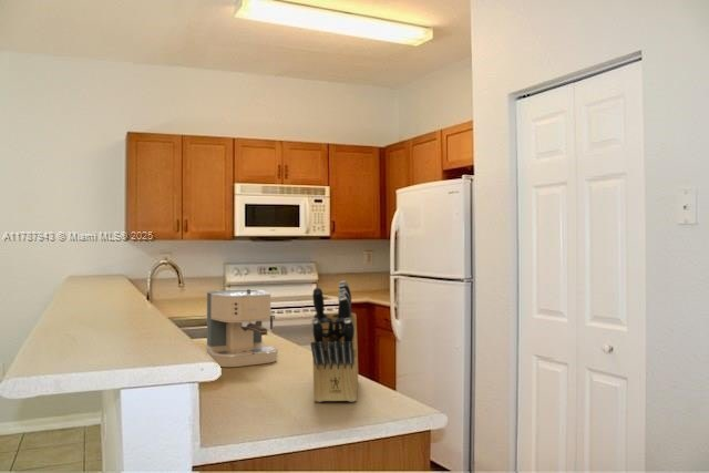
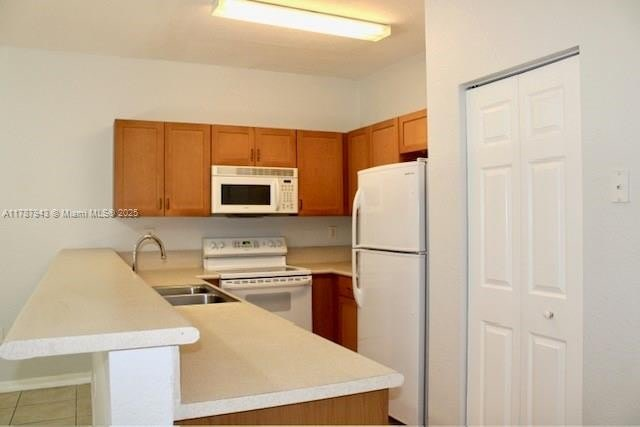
- knife block [310,280,359,403]
- coffee maker [205,287,280,368]
